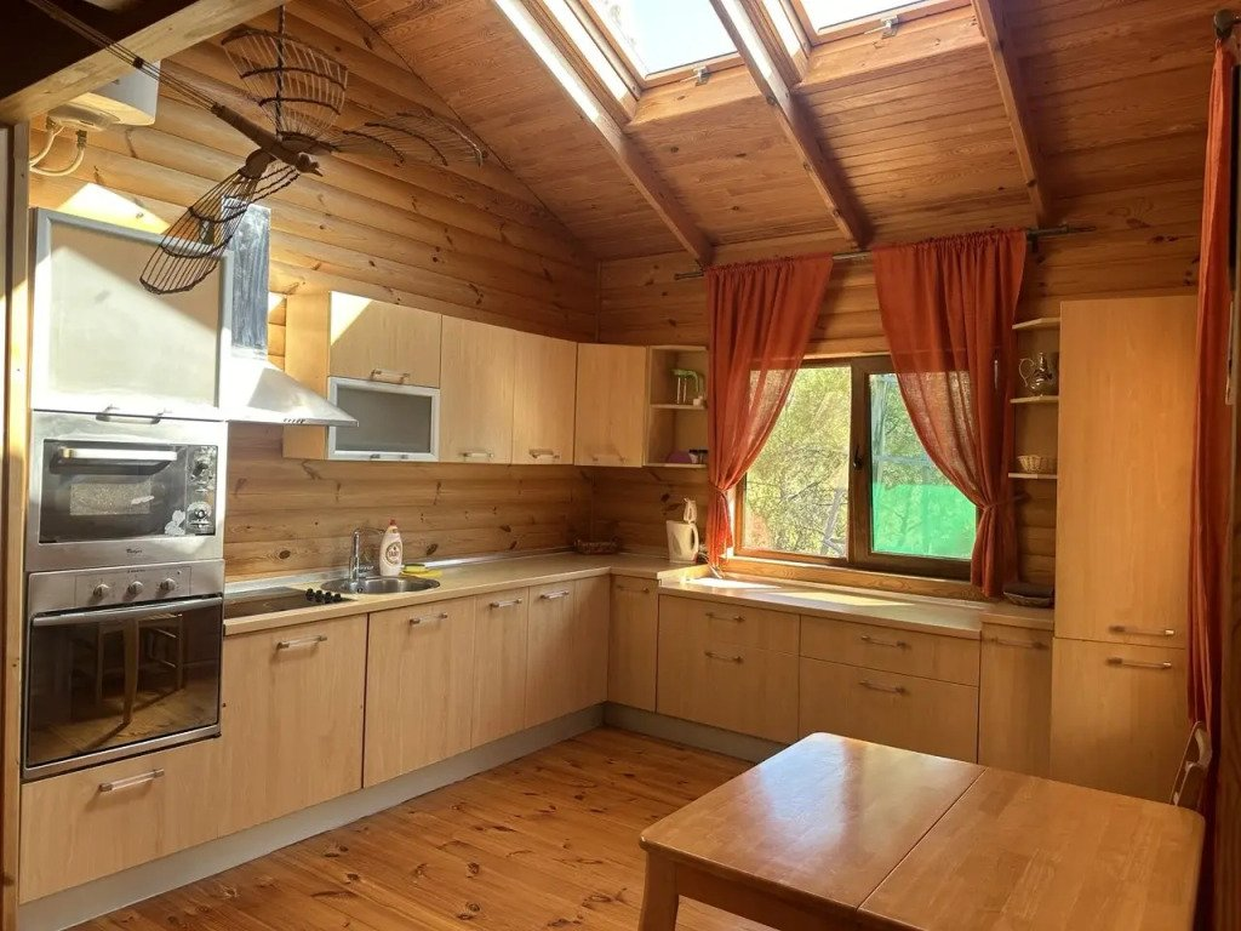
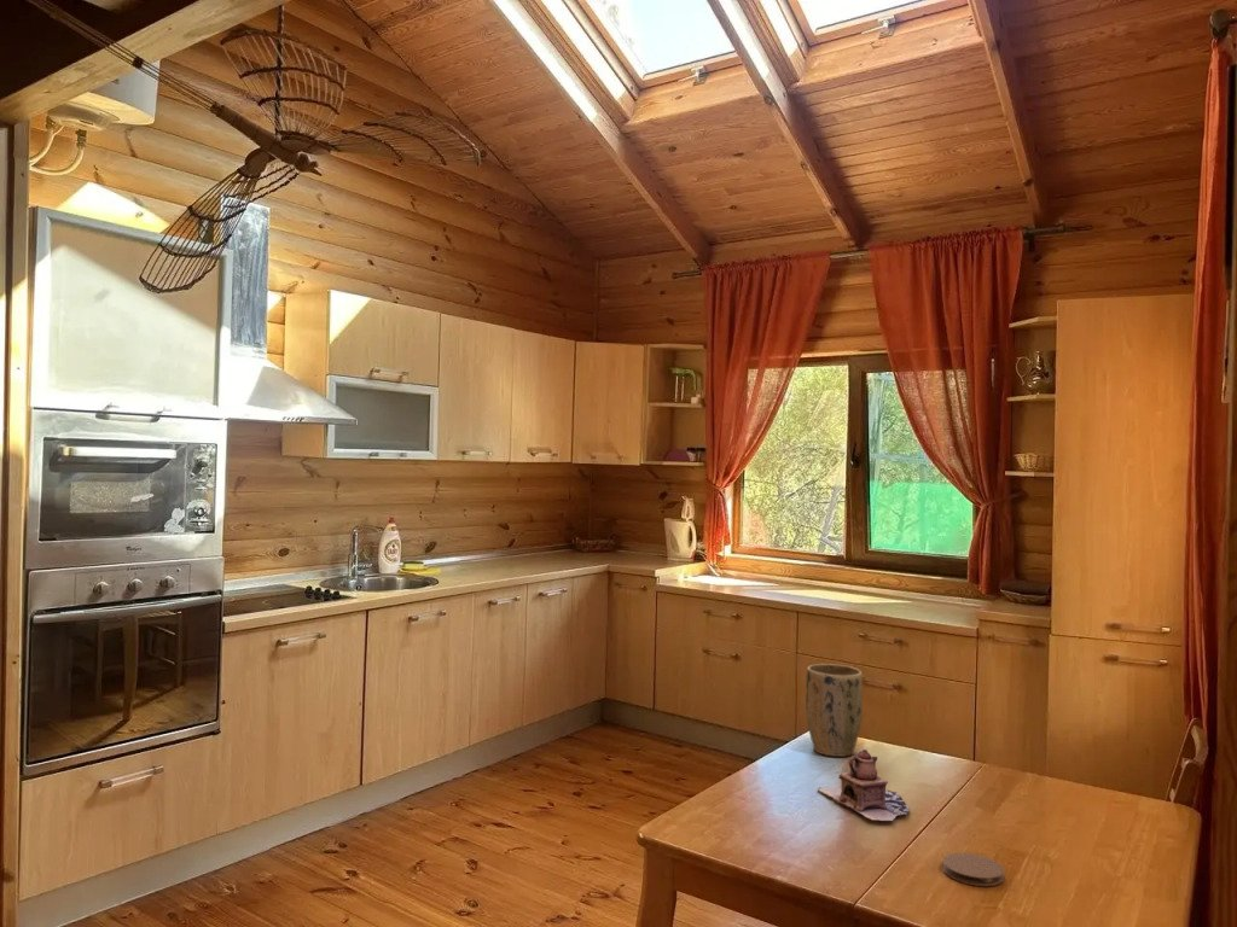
+ coaster [941,851,1005,887]
+ teapot [817,748,911,822]
+ plant pot [805,663,864,758]
